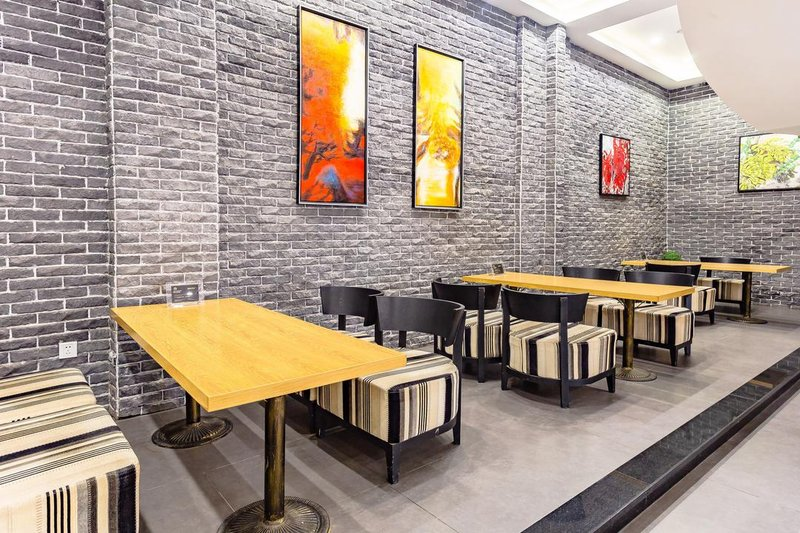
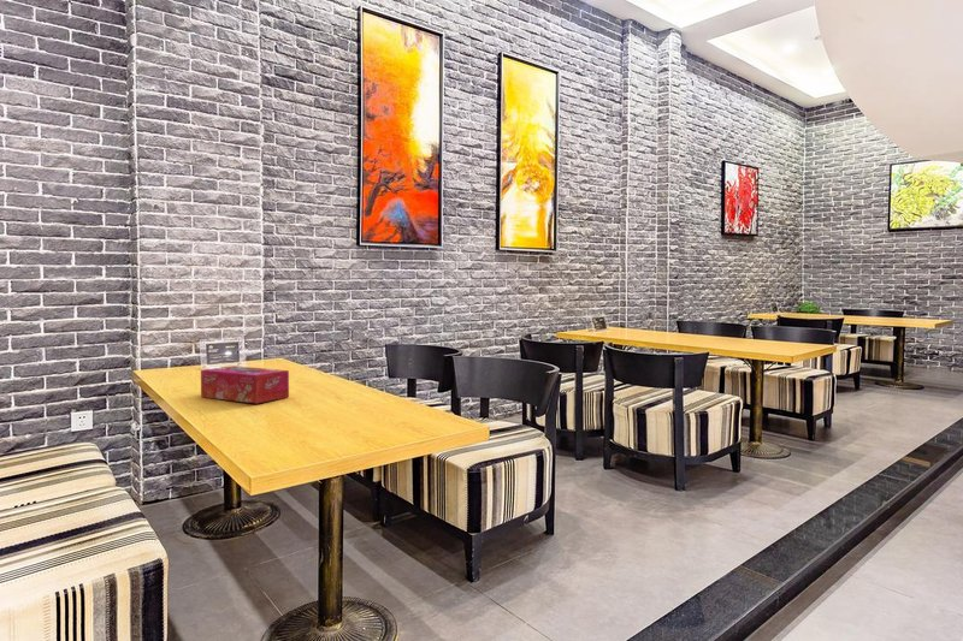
+ tissue box [200,364,290,404]
